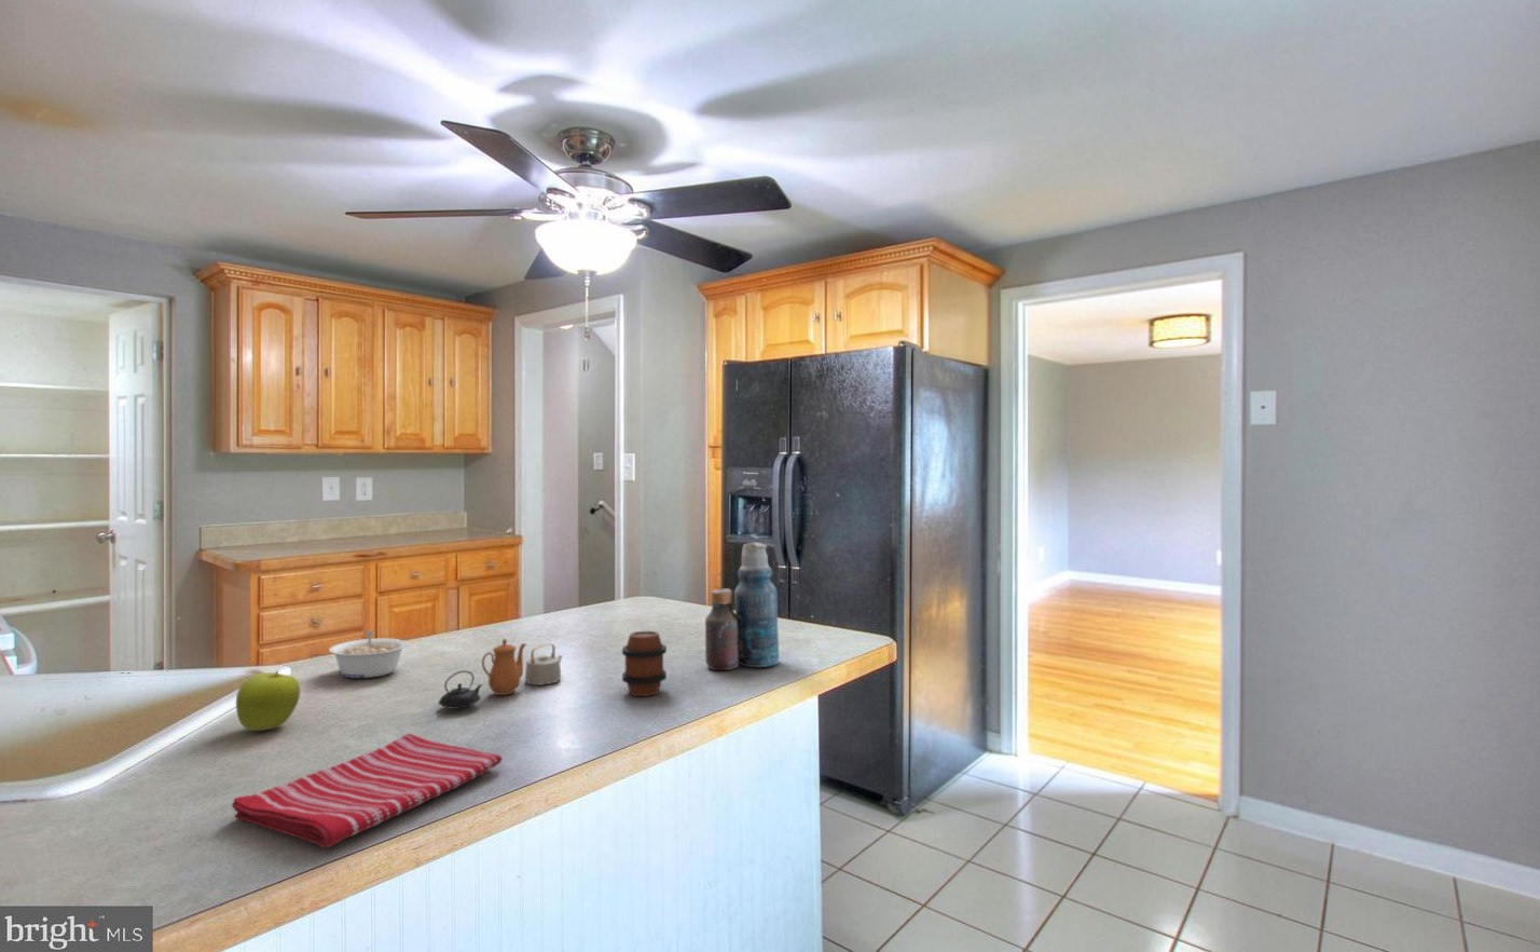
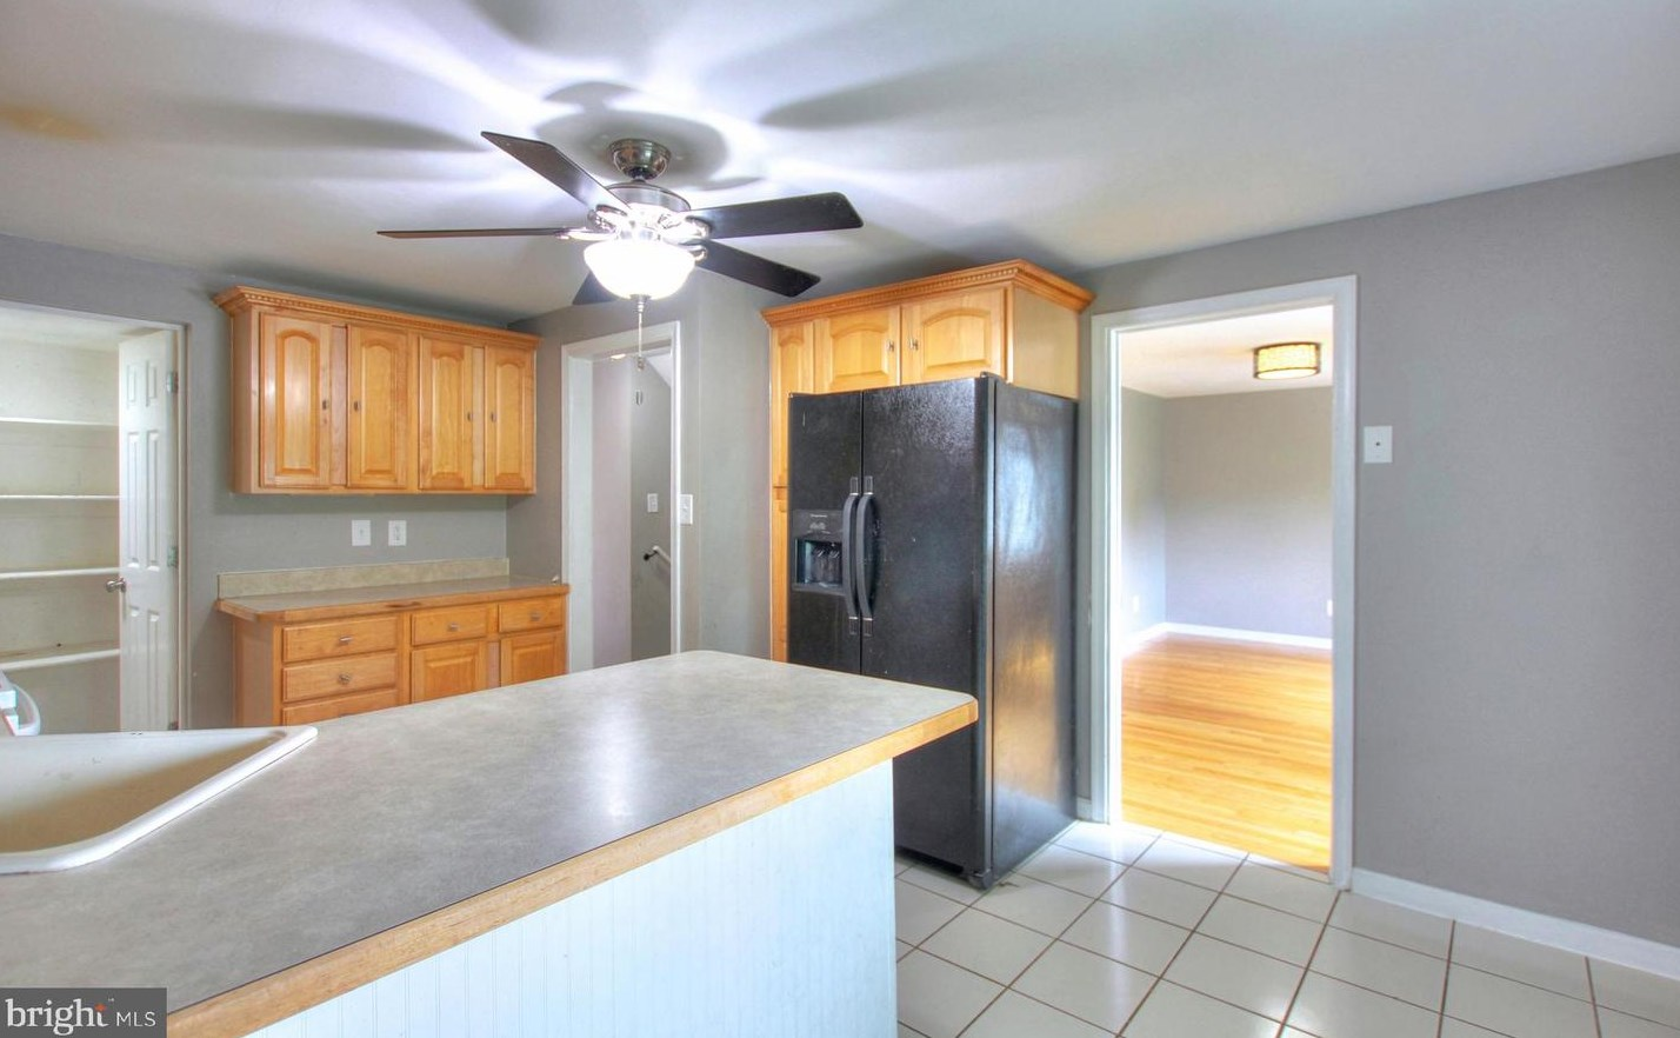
- fruit [235,670,301,732]
- dish towel [231,733,503,849]
- legume [328,630,409,679]
- bottle [704,540,781,671]
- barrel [622,631,668,698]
- teapot [437,638,564,710]
